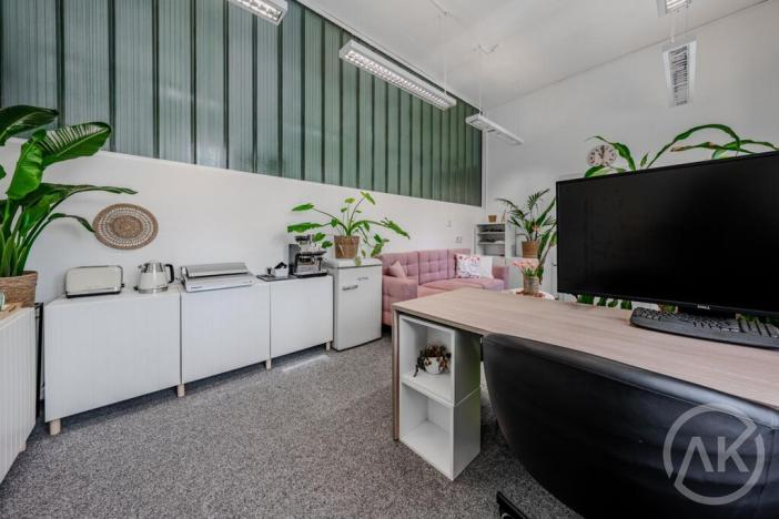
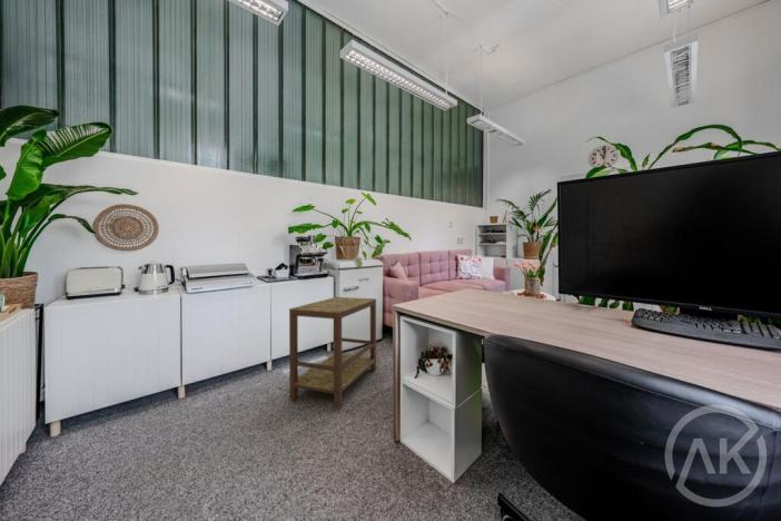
+ side table [288,296,377,410]
